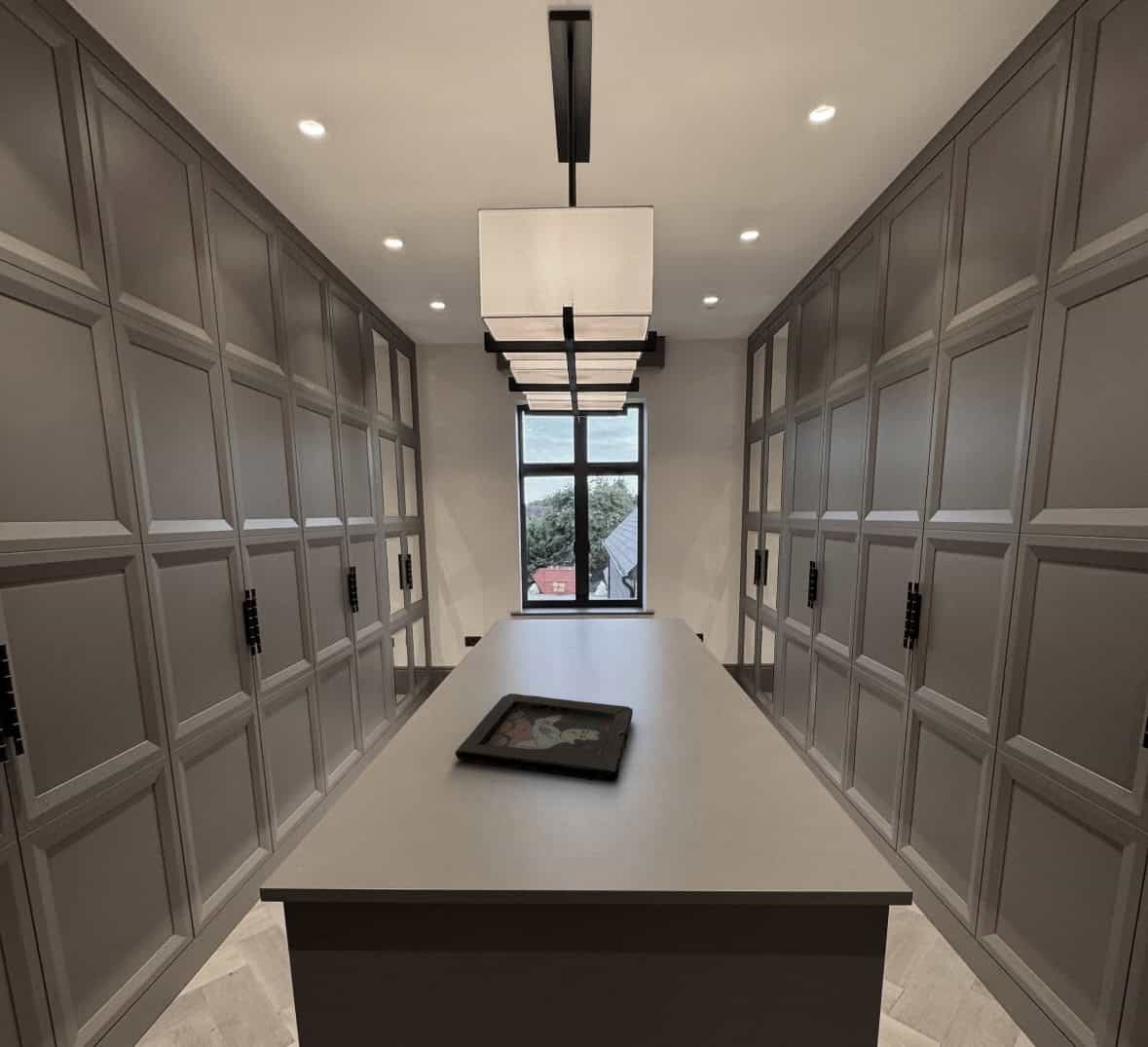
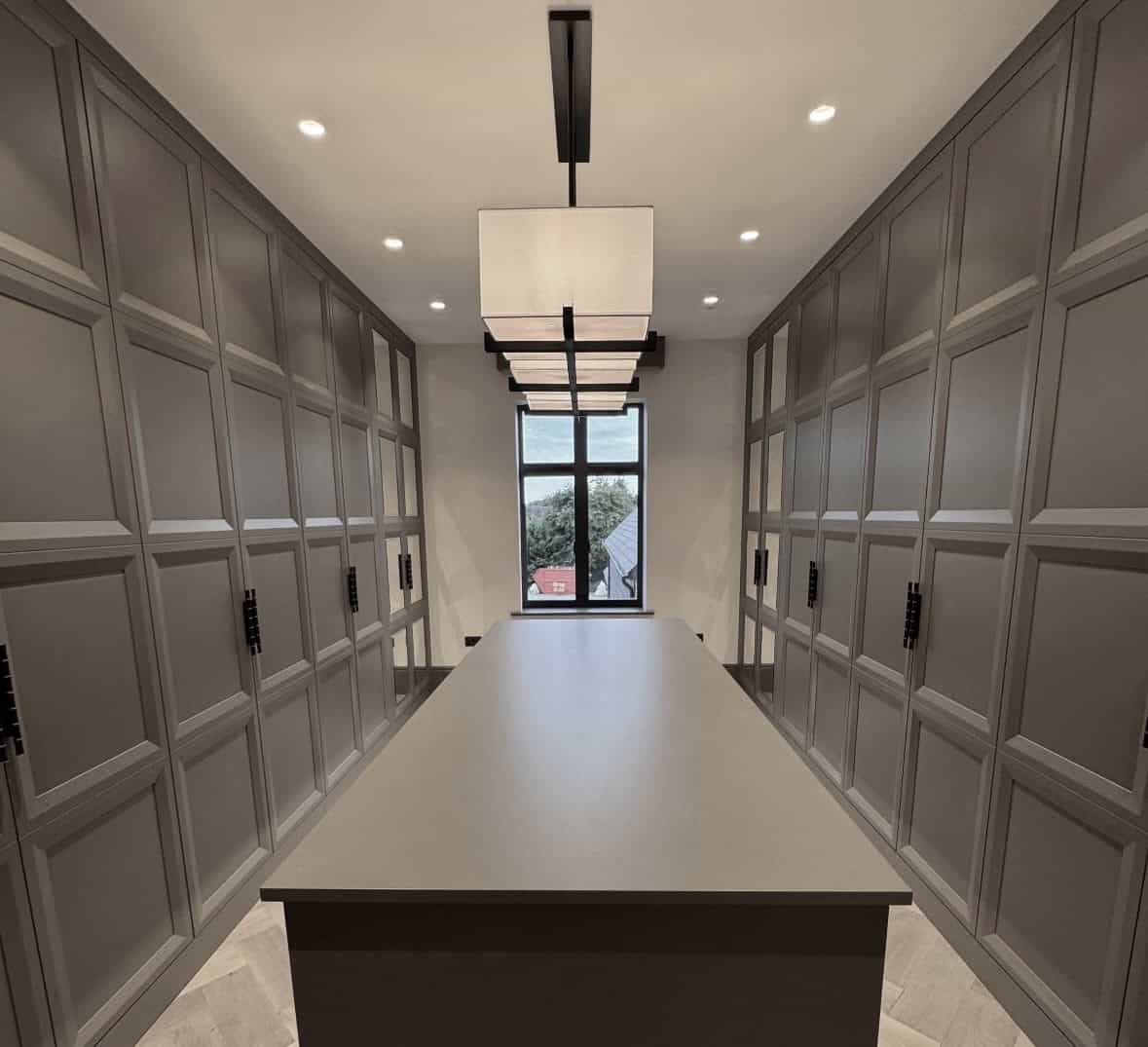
- decorative tray [455,692,634,781]
